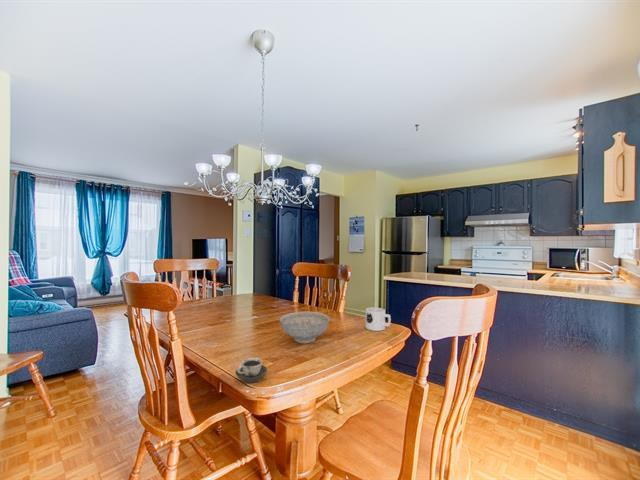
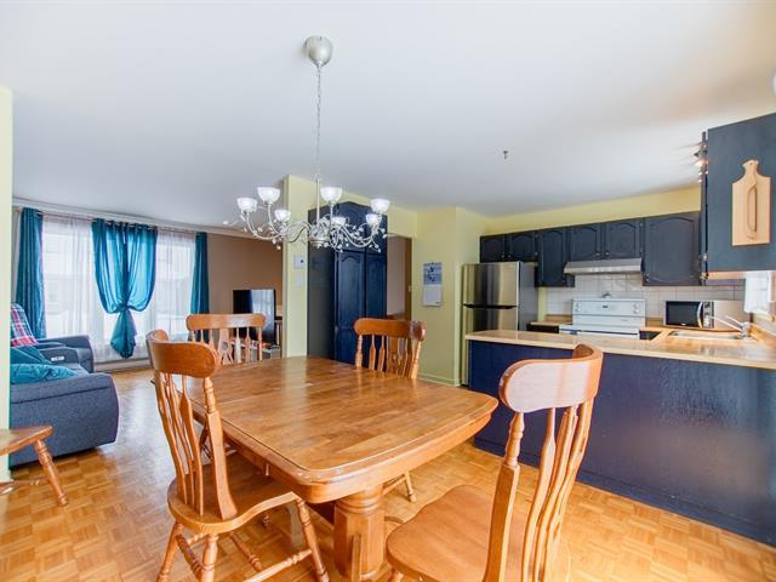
- mug [365,307,392,332]
- decorative bowl [279,311,331,344]
- cup [234,357,268,384]
